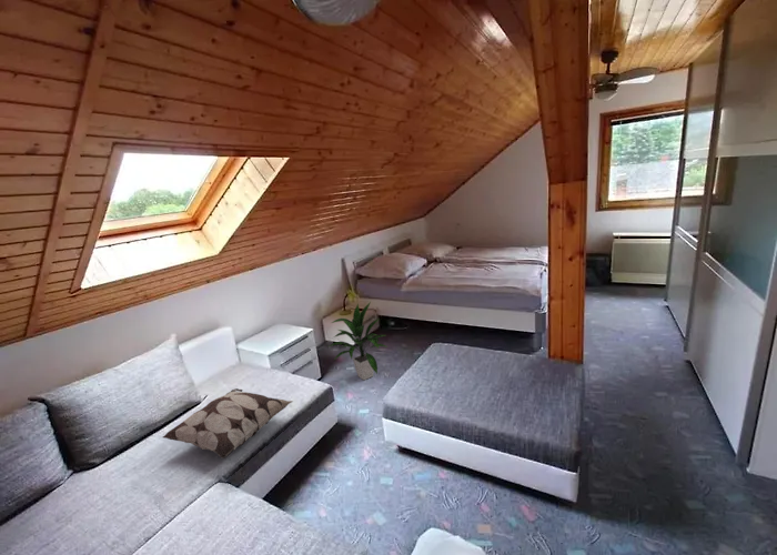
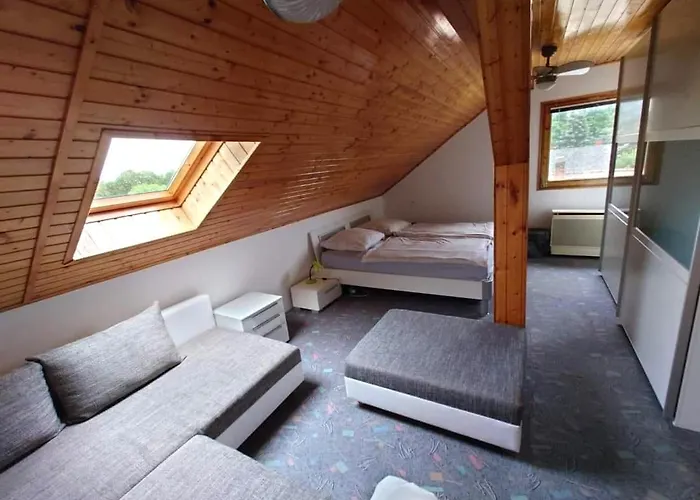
- decorative pillow [162,387,294,460]
- indoor plant [329,301,389,381]
